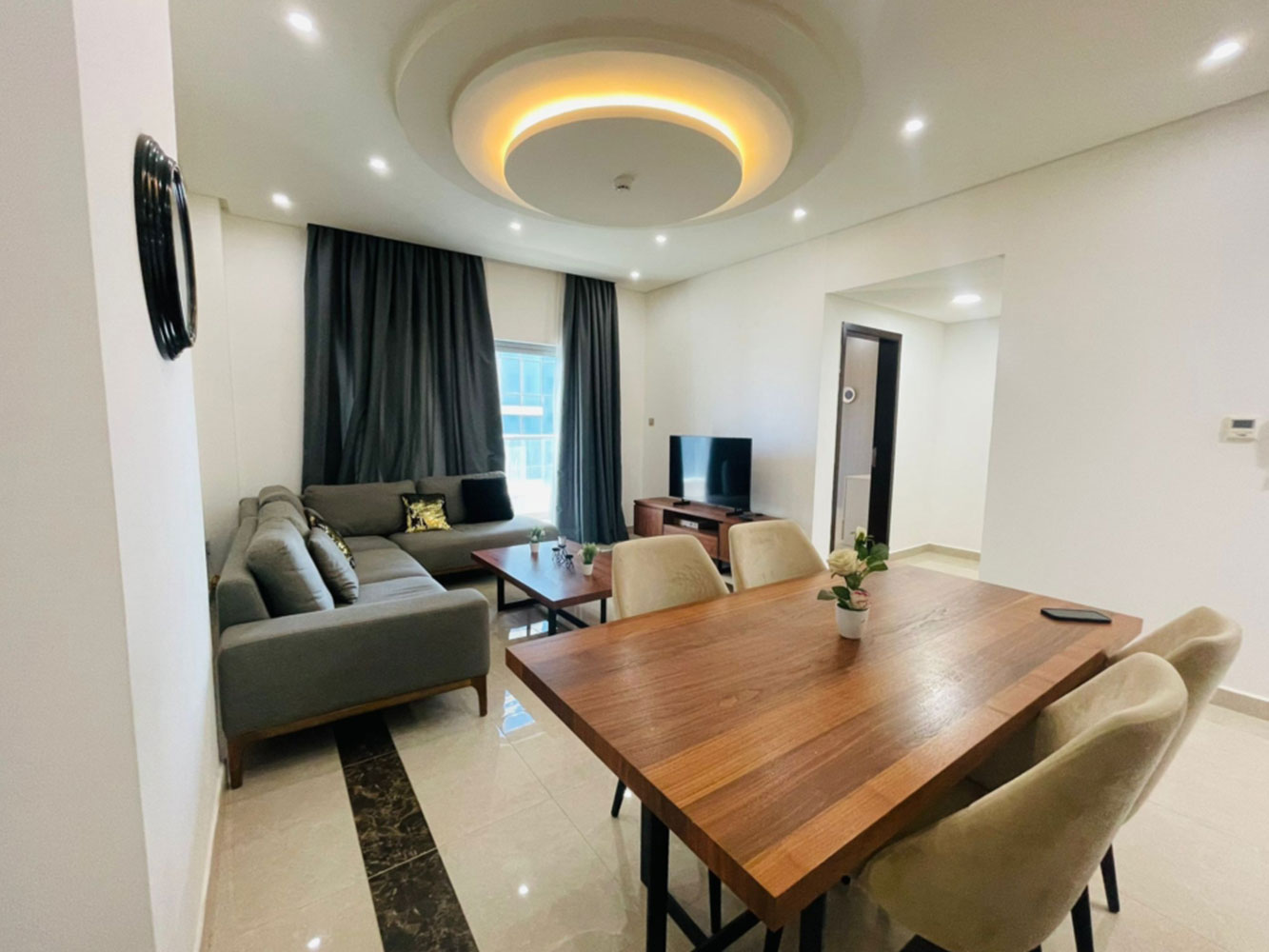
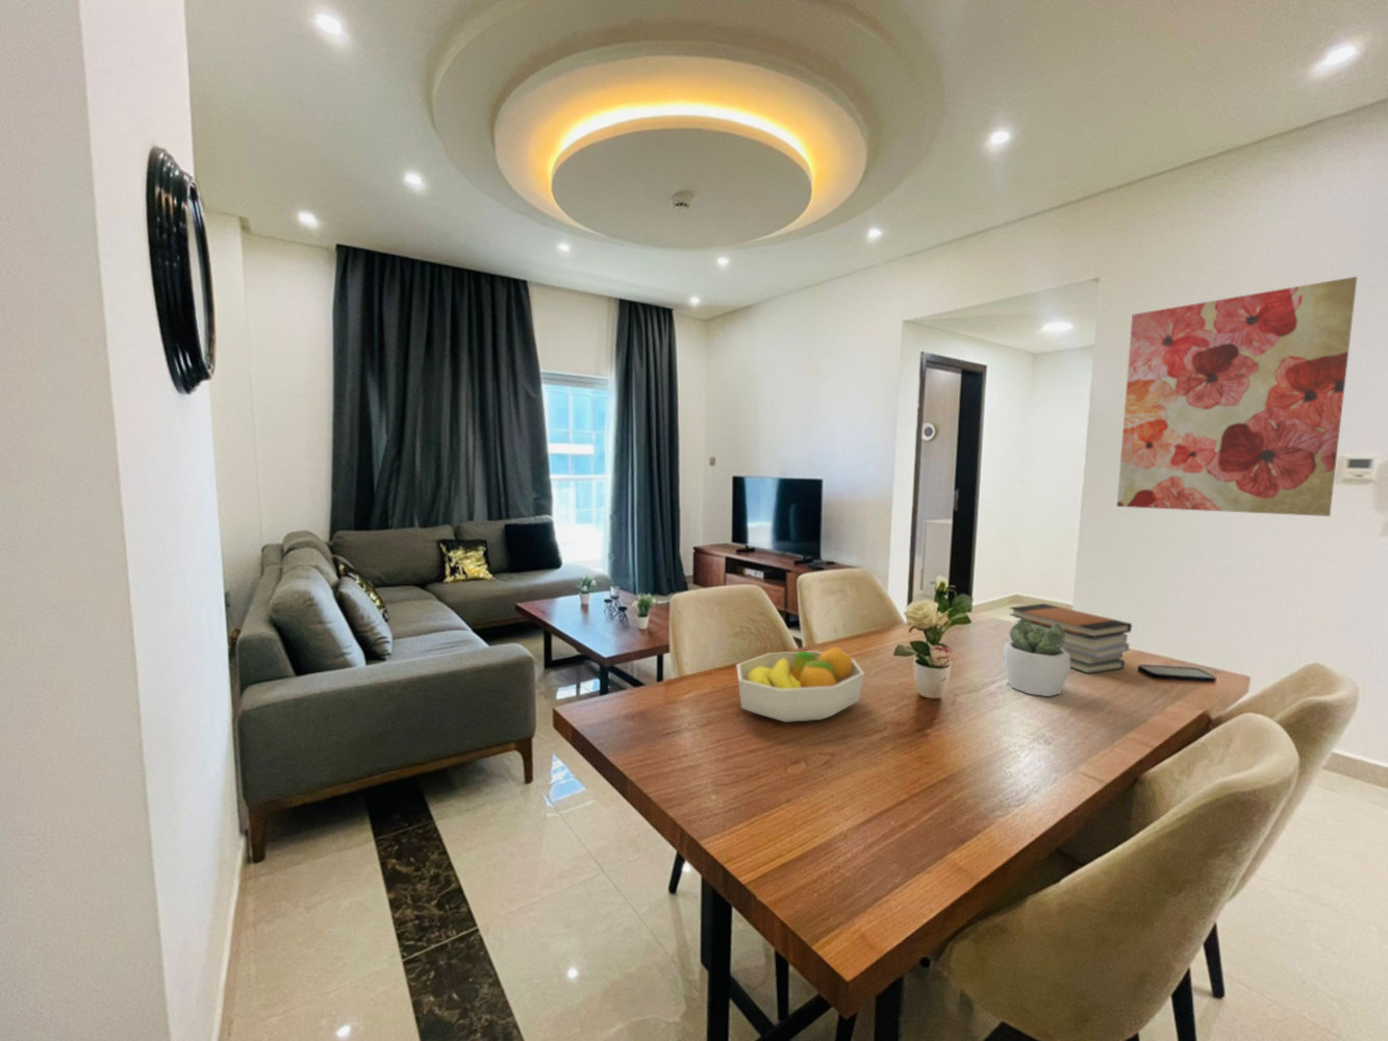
+ wall art [1117,276,1357,517]
+ book stack [1008,603,1133,675]
+ fruit bowl [735,645,865,724]
+ succulent plant [1002,618,1072,698]
